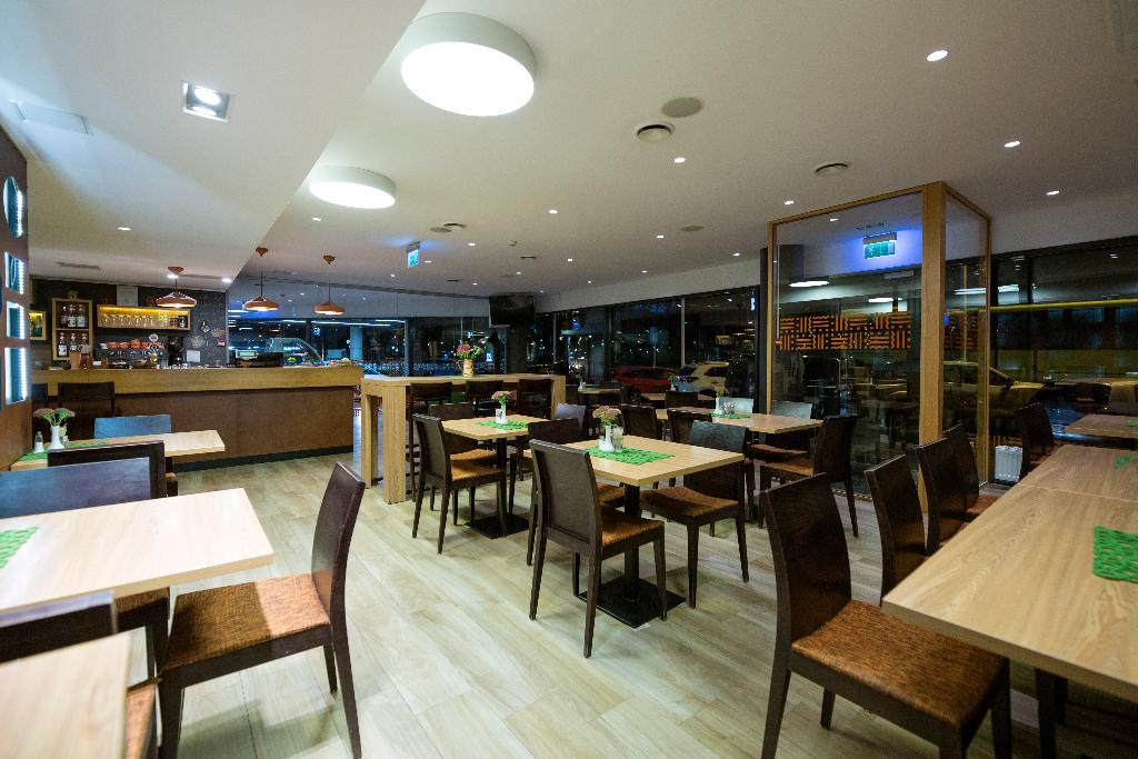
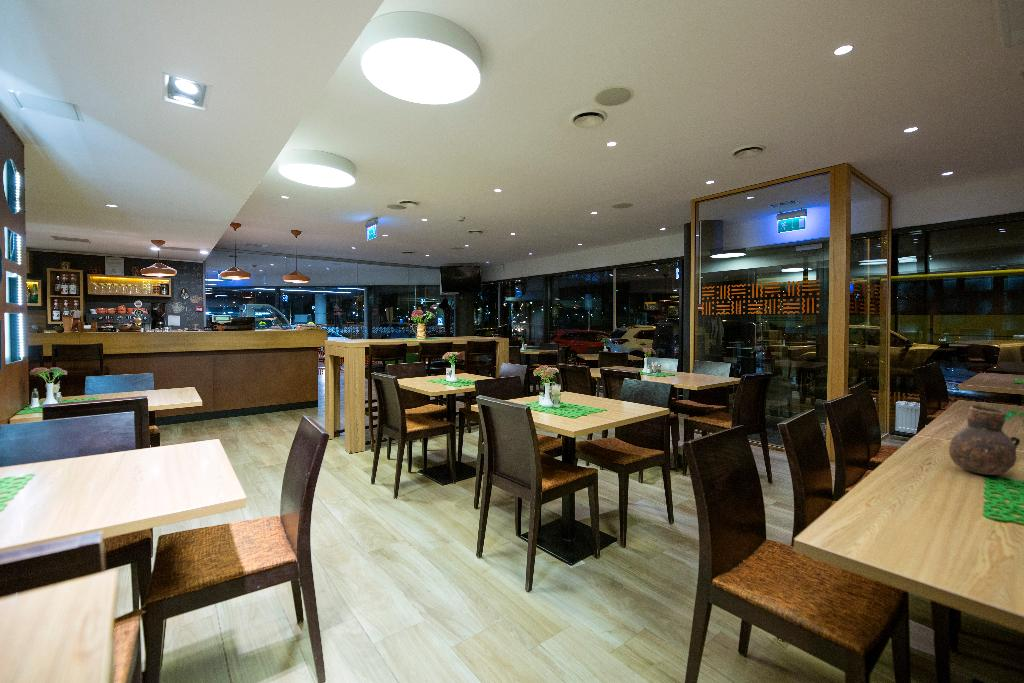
+ vase [948,405,1021,476]
